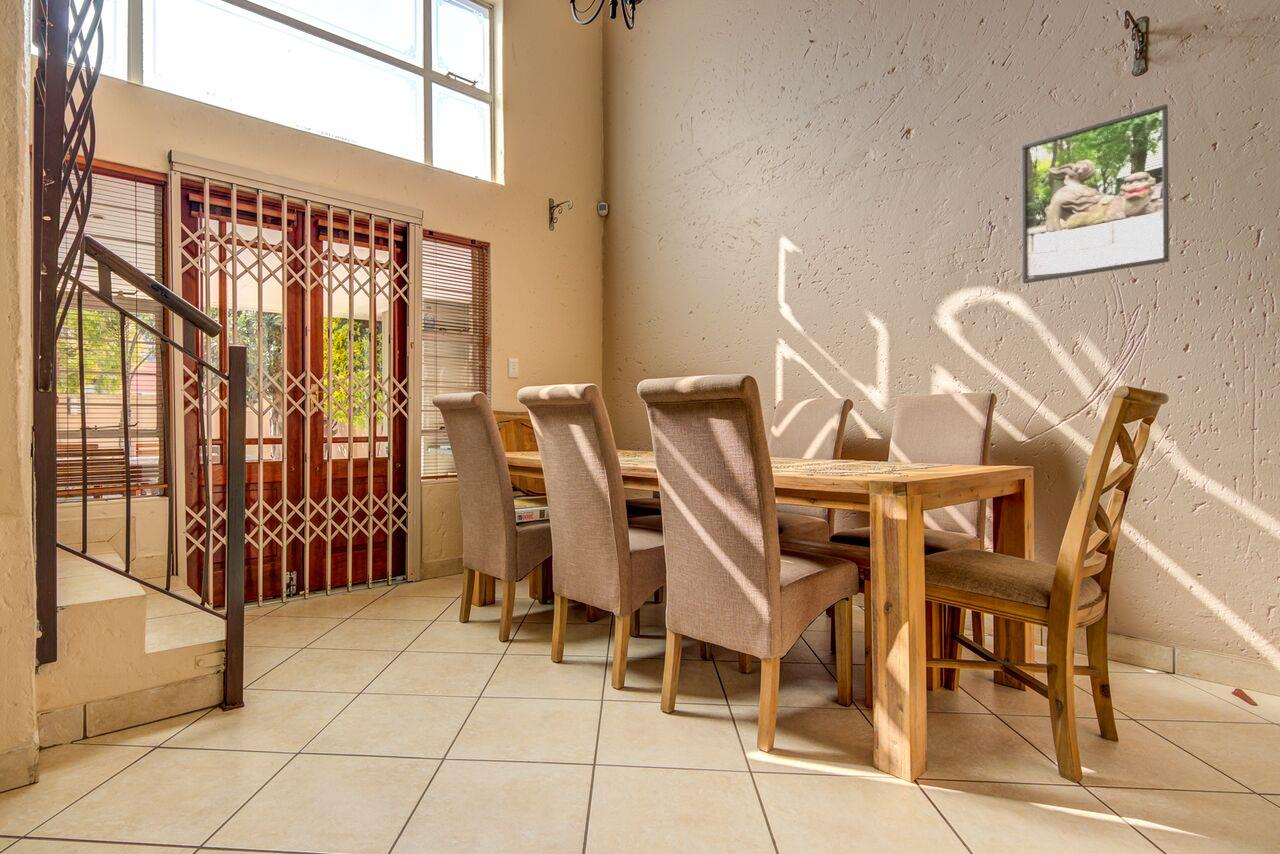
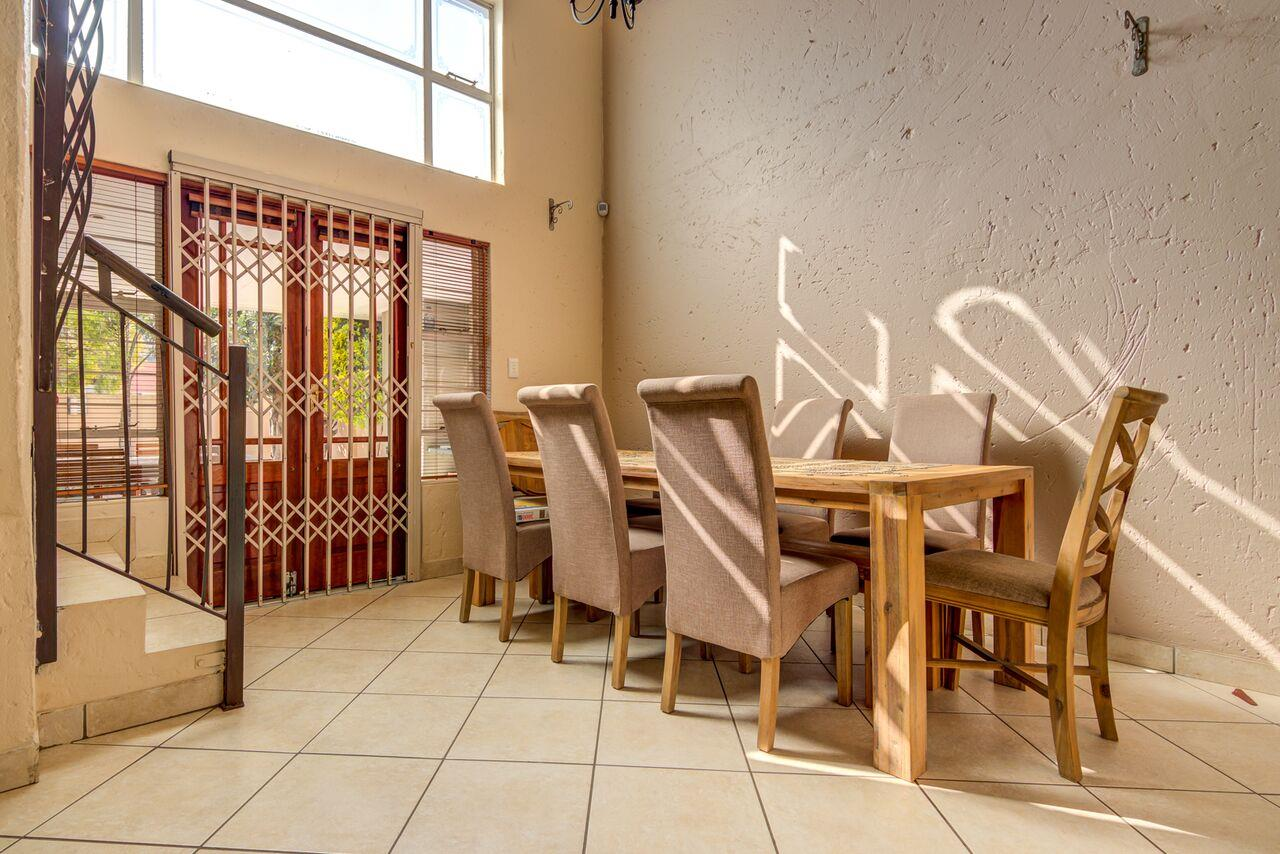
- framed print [1021,103,1170,285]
